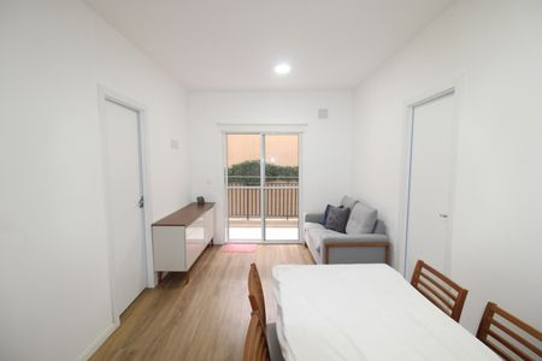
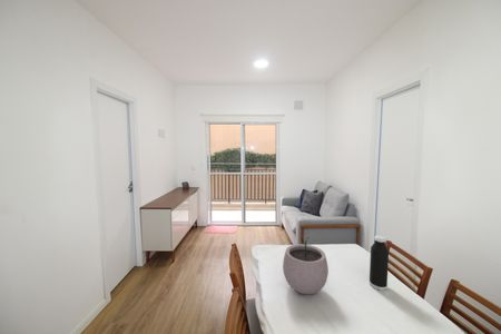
+ plant pot [282,238,330,295]
+ water bottle [369,235,390,292]
